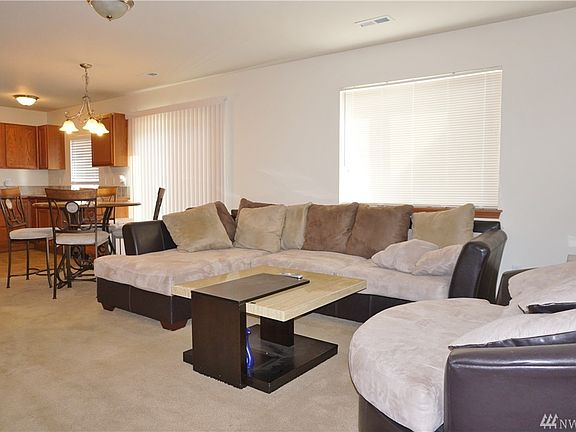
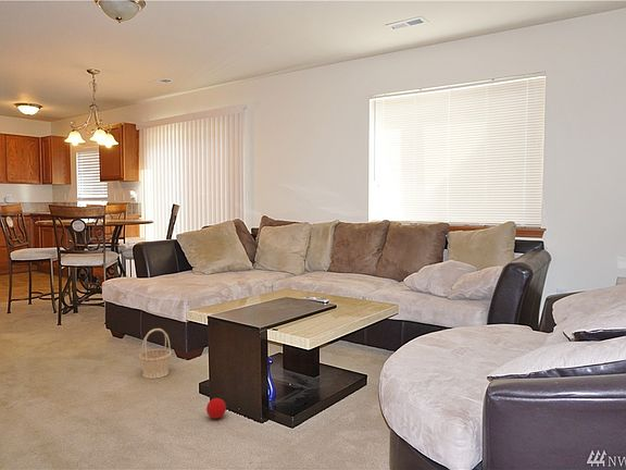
+ basket [138,327,173,380]
+ ball [205,397,227,420]
